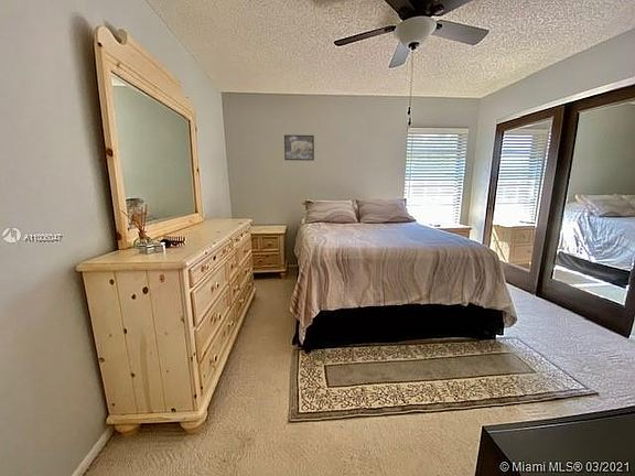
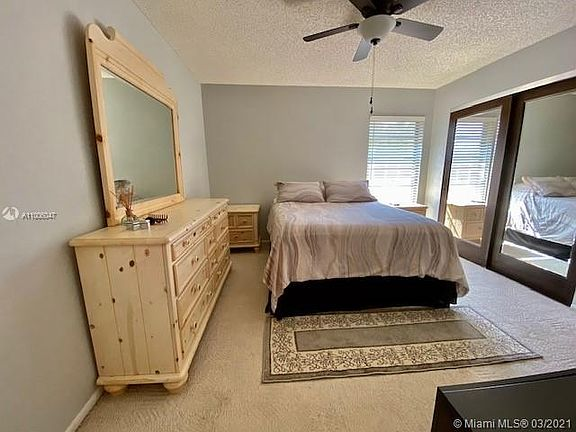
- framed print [283,134,315,162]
